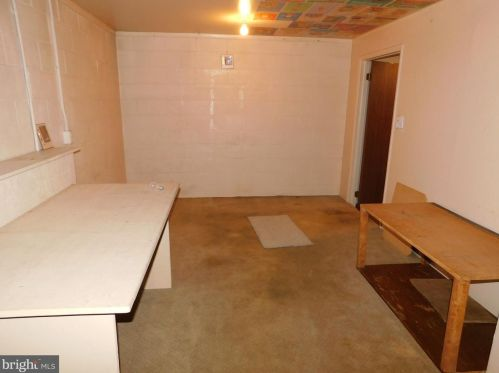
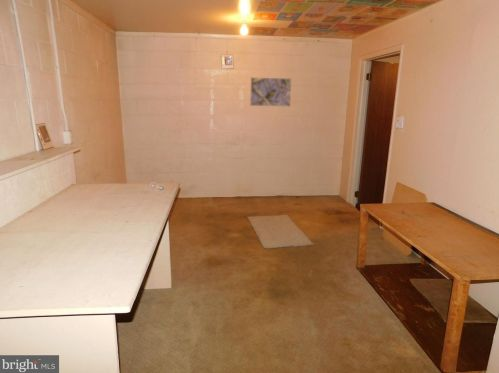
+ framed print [249,77,292,108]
